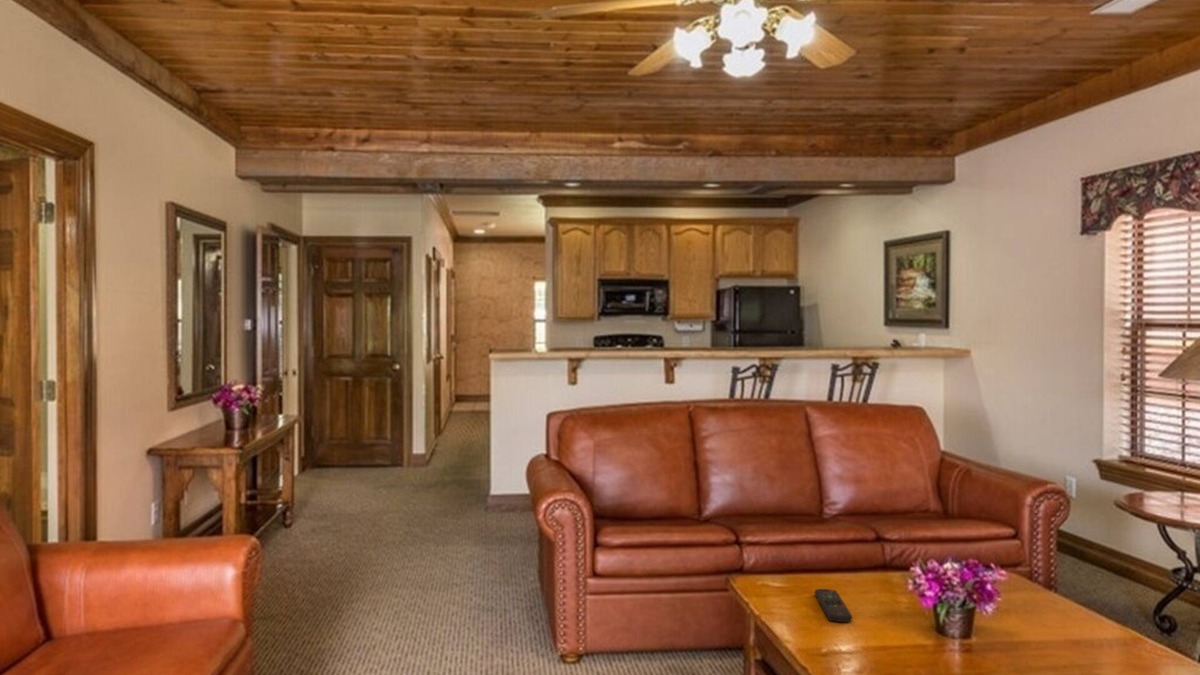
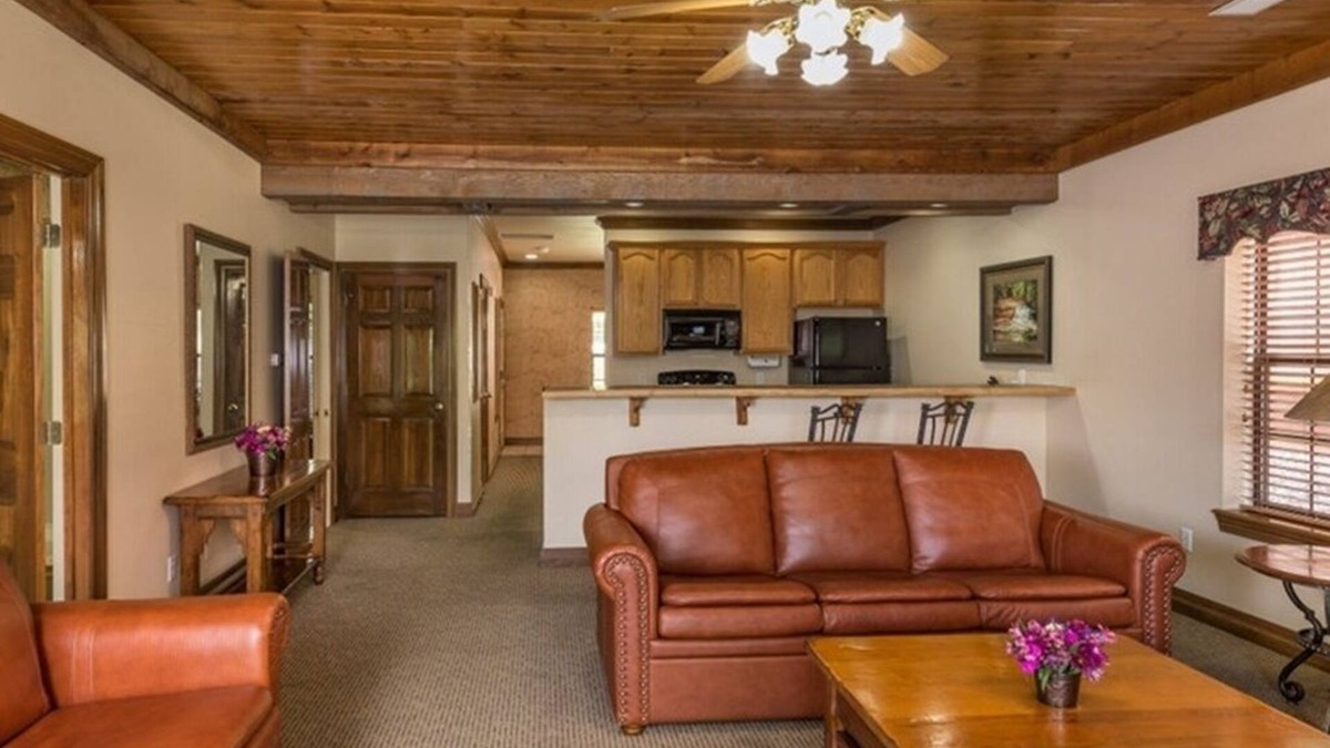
- remote control [814,588,853,623]
